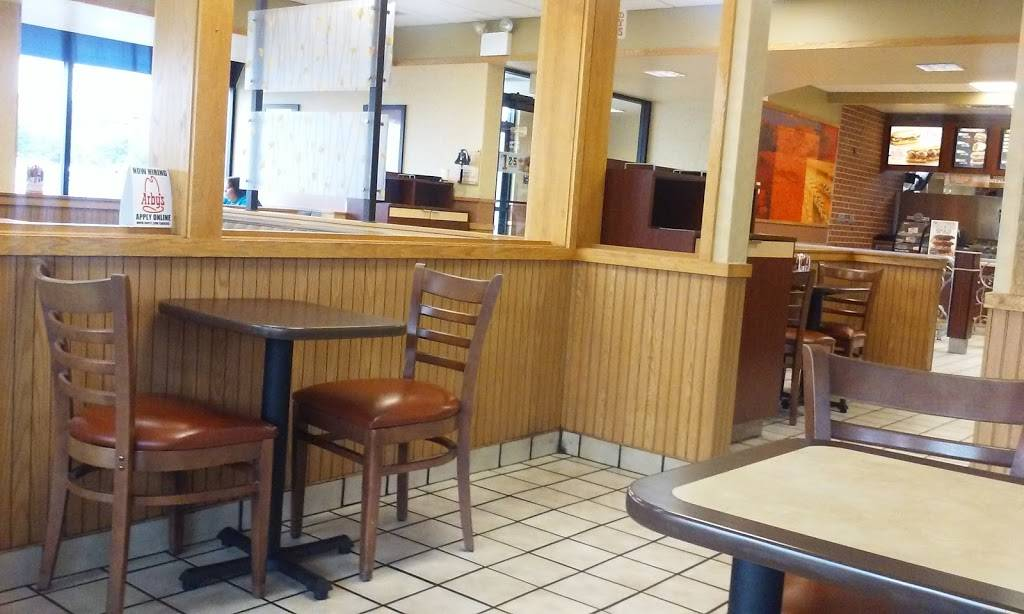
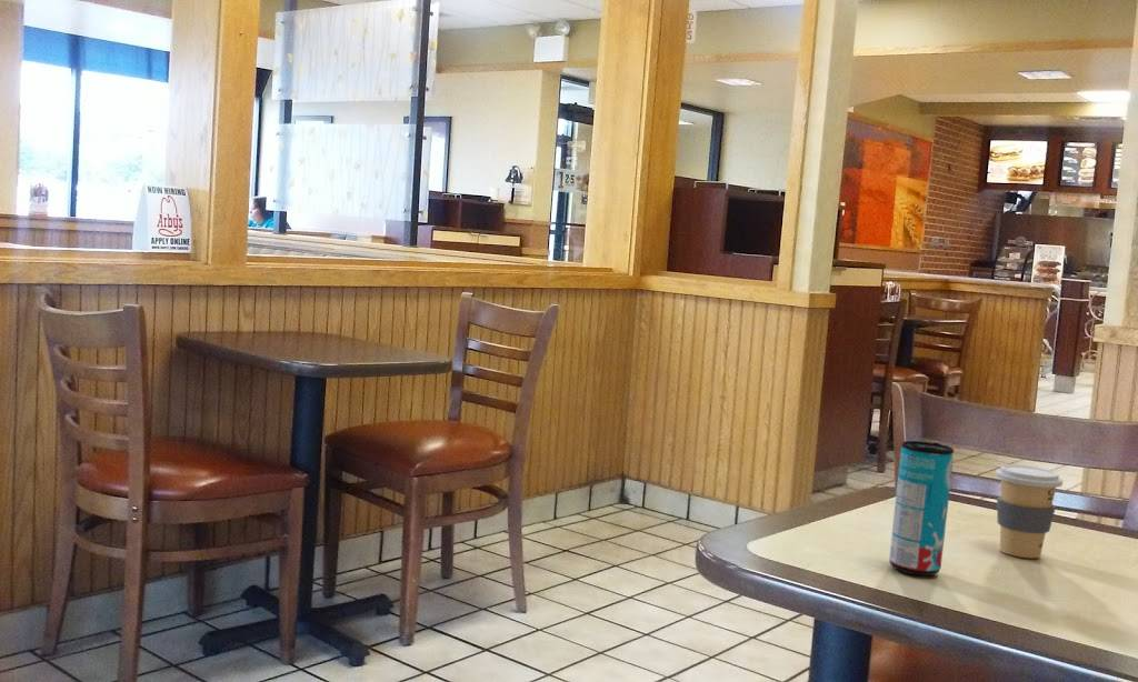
+ beverage can [888,440,955,576]
+ coffee cup [995,464,1064,559]
